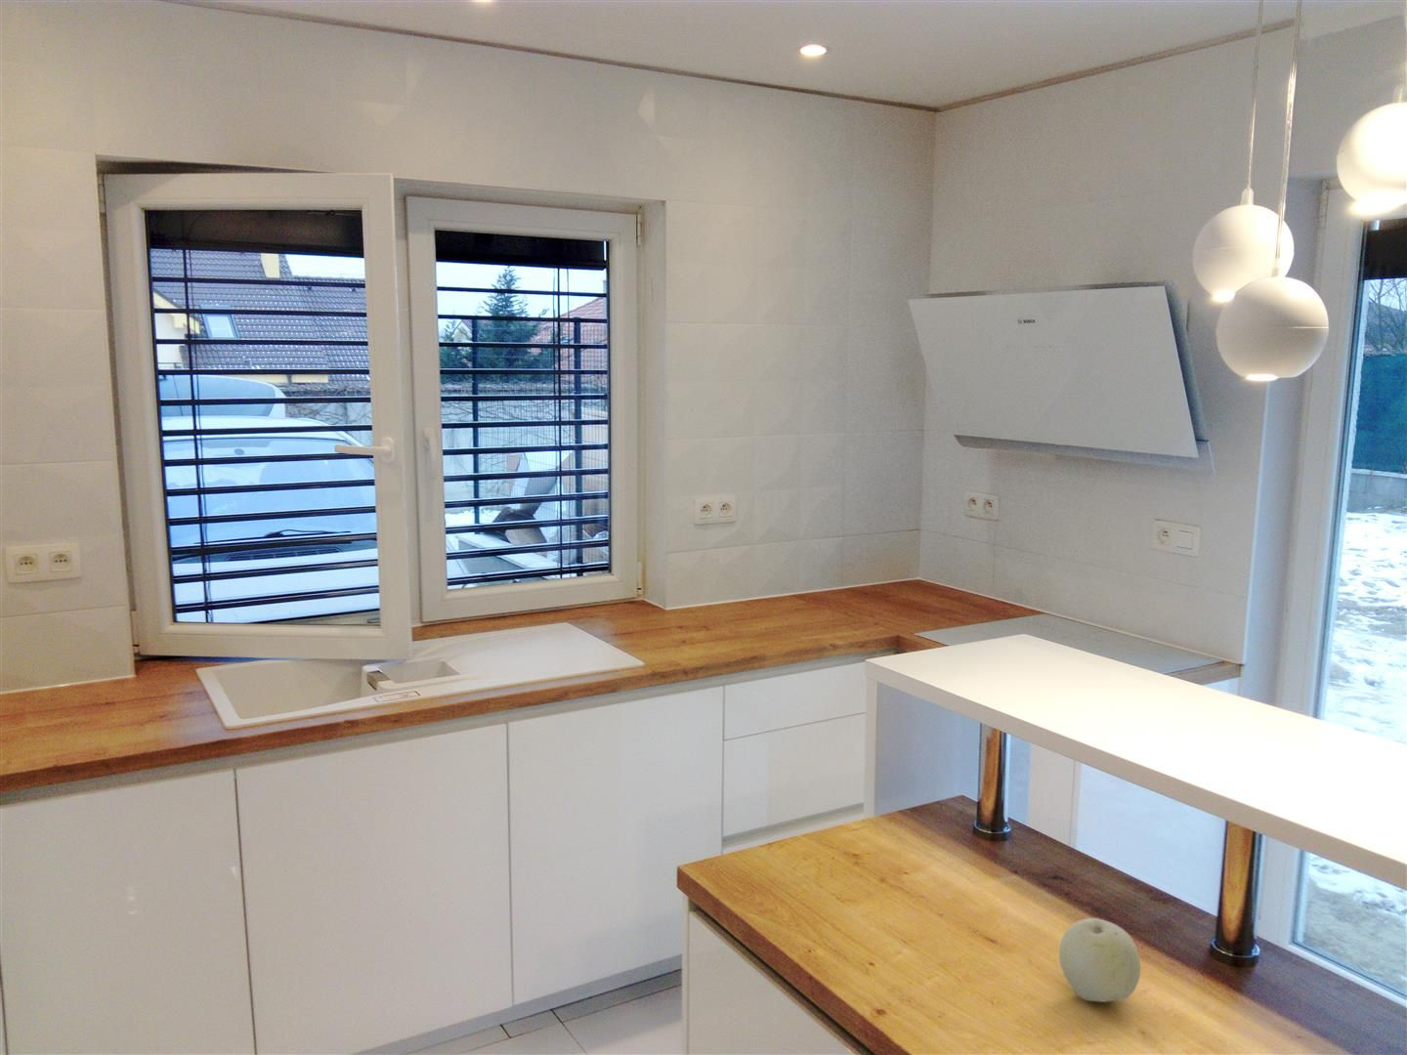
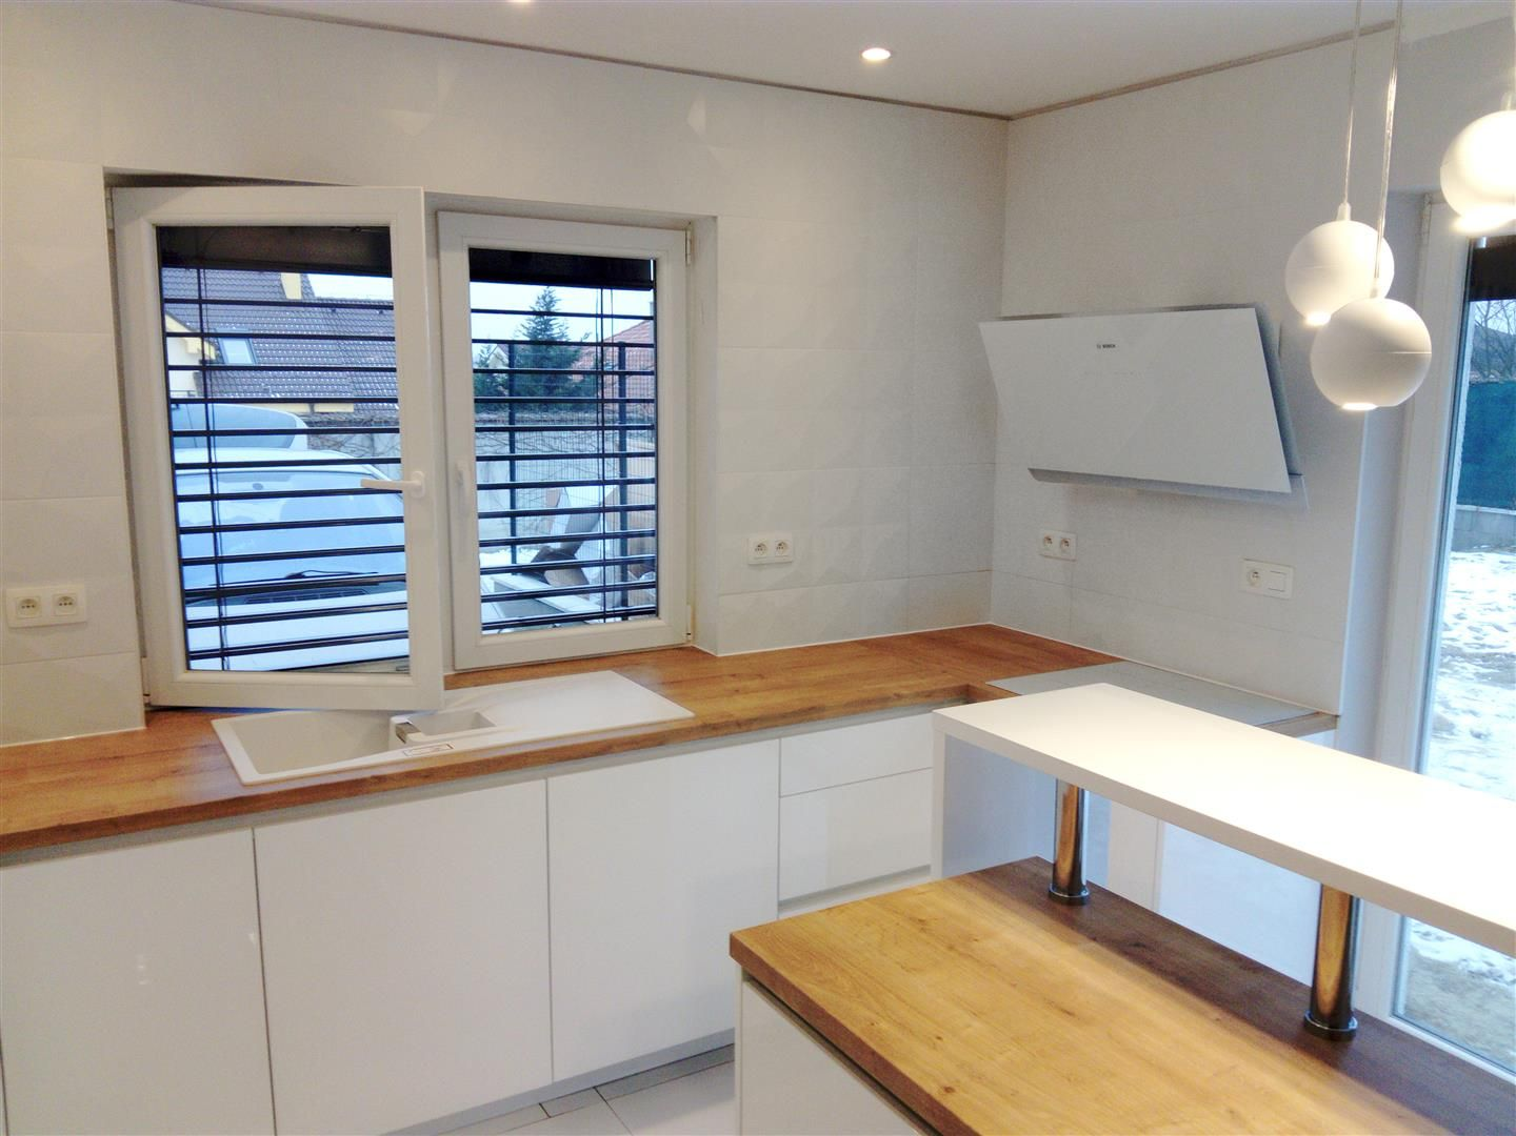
- fruit [1058,918,1141,1003]
